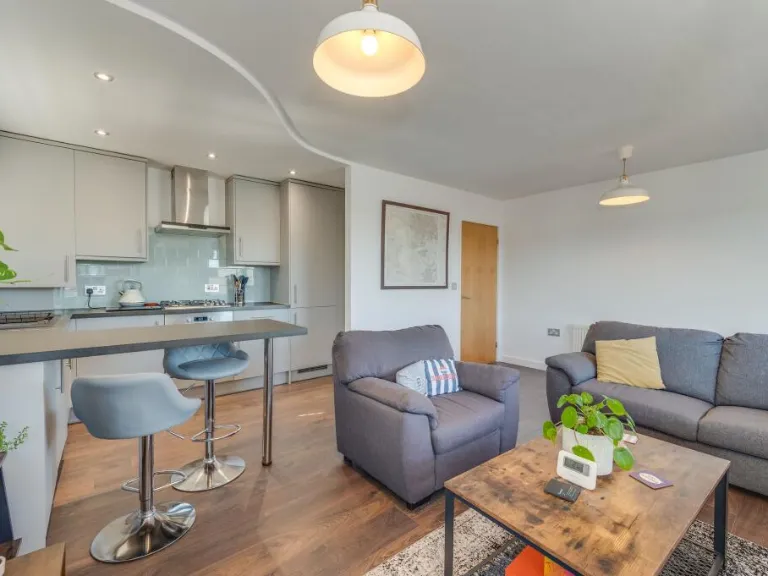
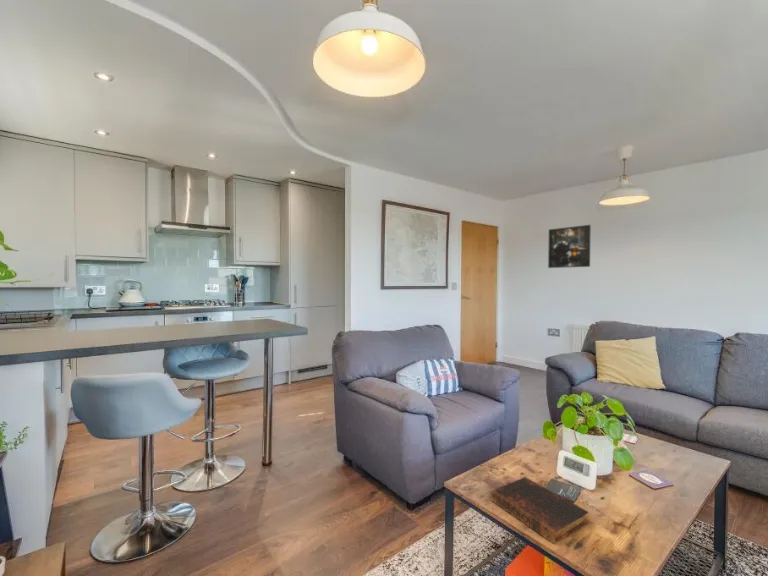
+ book [490,476,589,545]
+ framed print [547,224,592,269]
